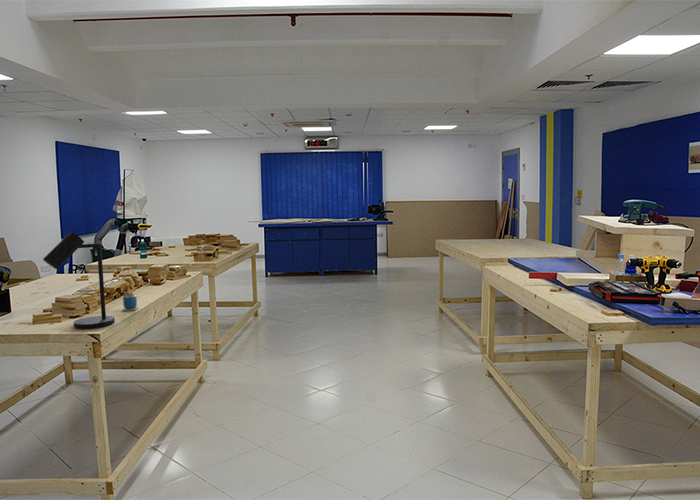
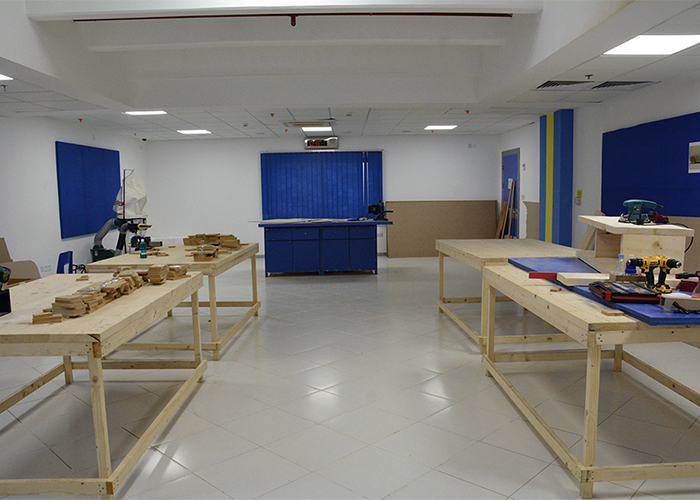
- cup [121,287,139,312]
- desk lamp [42,231,116,330]
